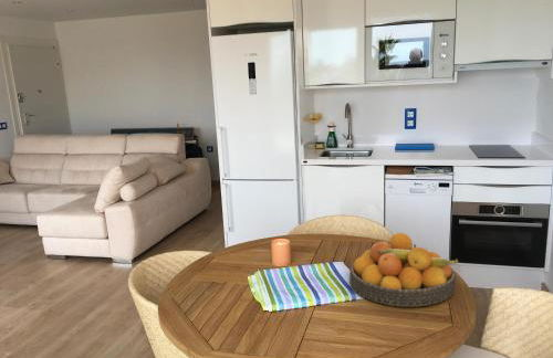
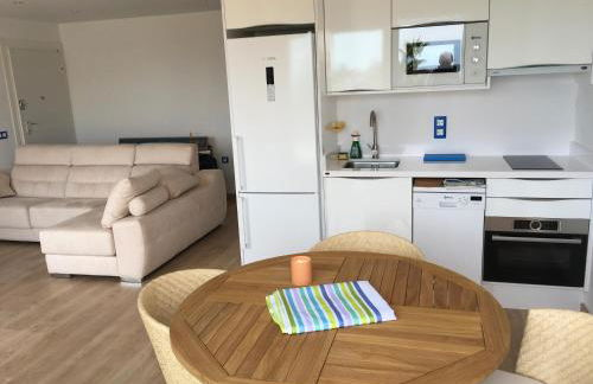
- fruit bowl [348,232,459,308]
